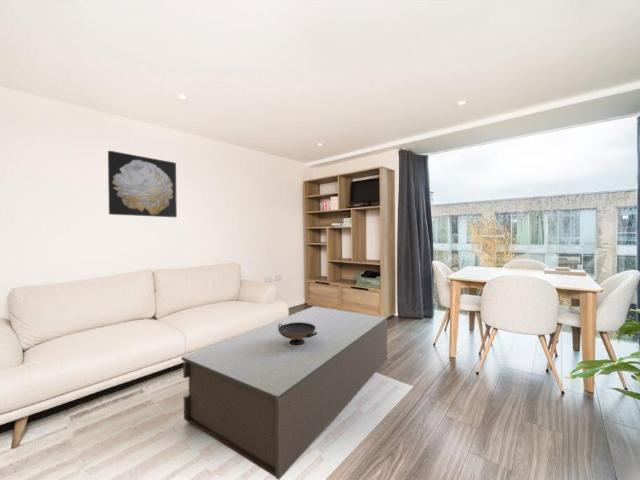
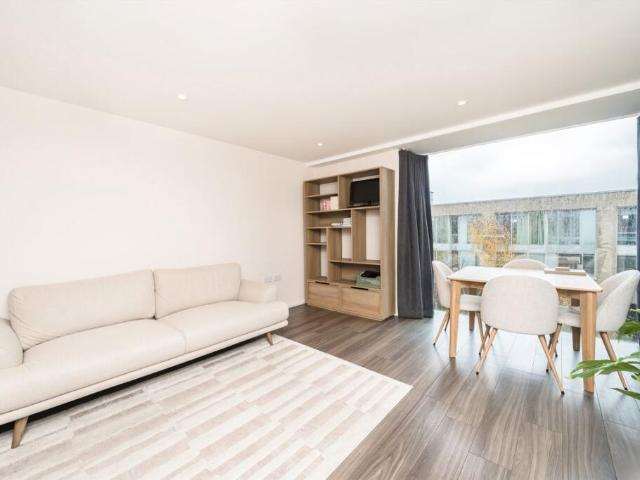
- wall art [107,150,178,218]
- coffee table [181,305,388,480]
- decorative bowl [278,322,317,346]
